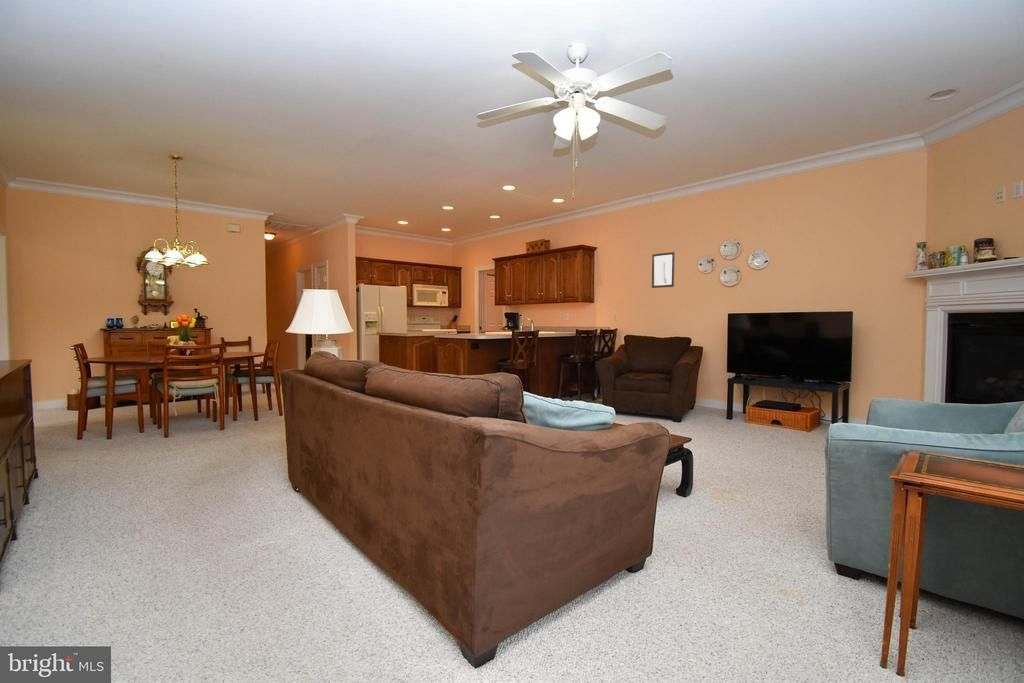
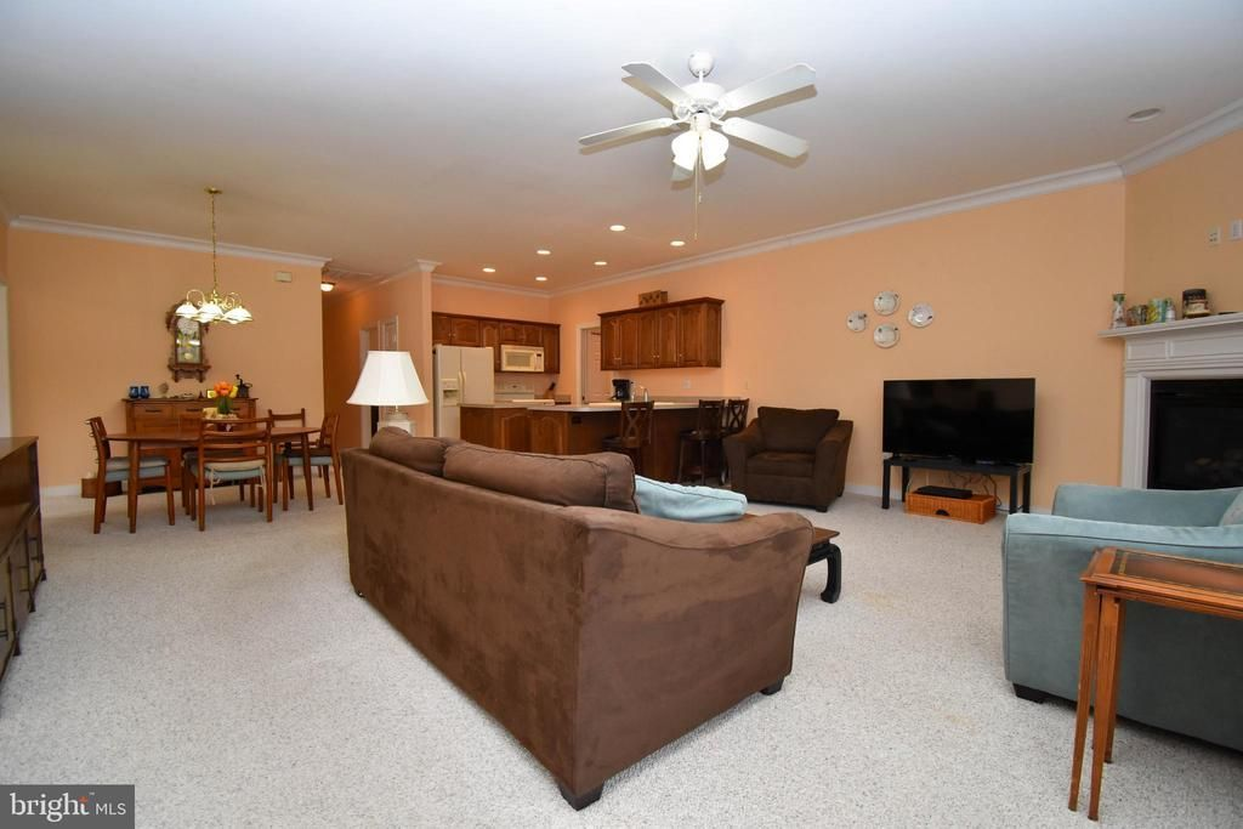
- wall art [651,251,675,289]
